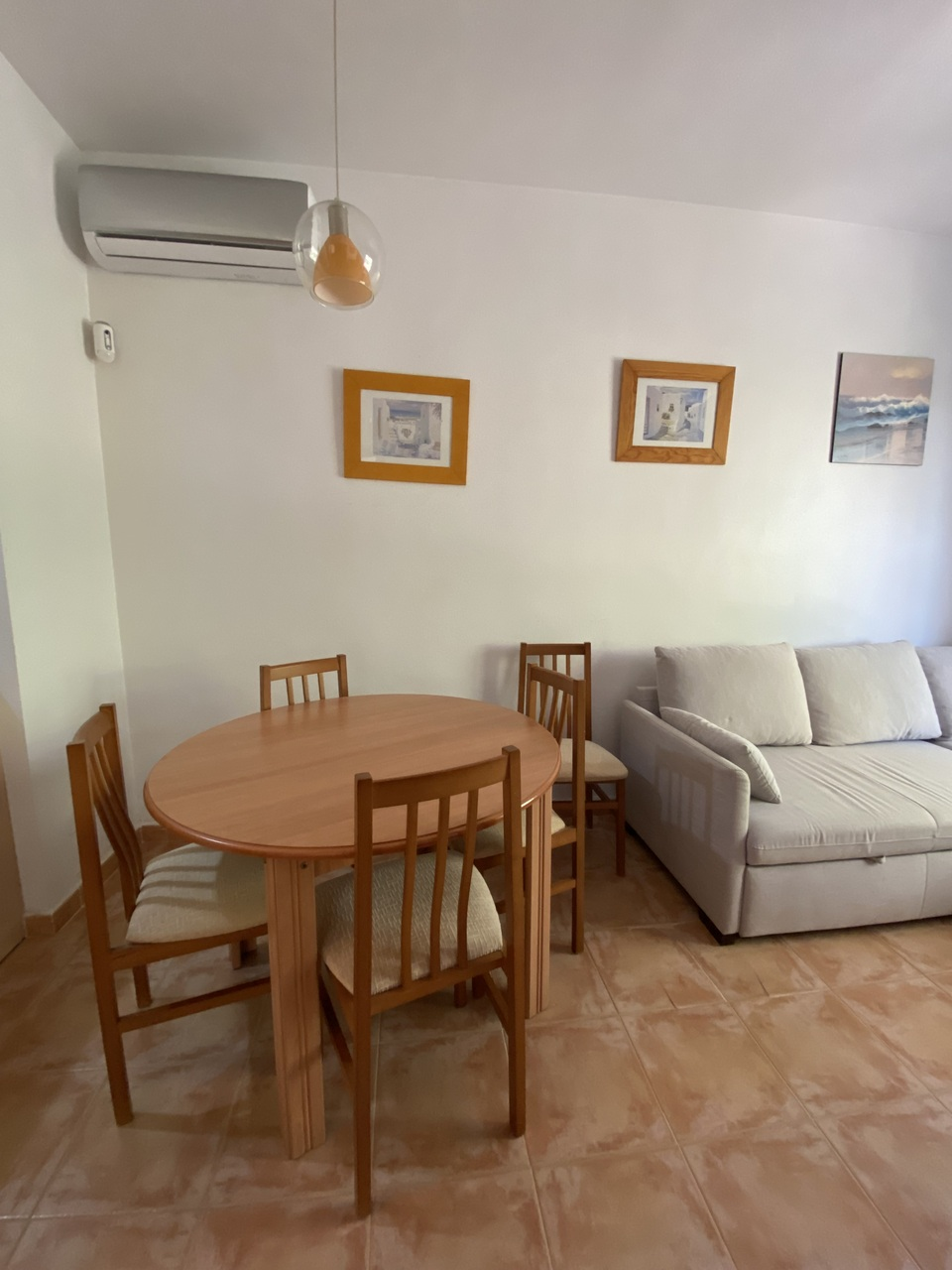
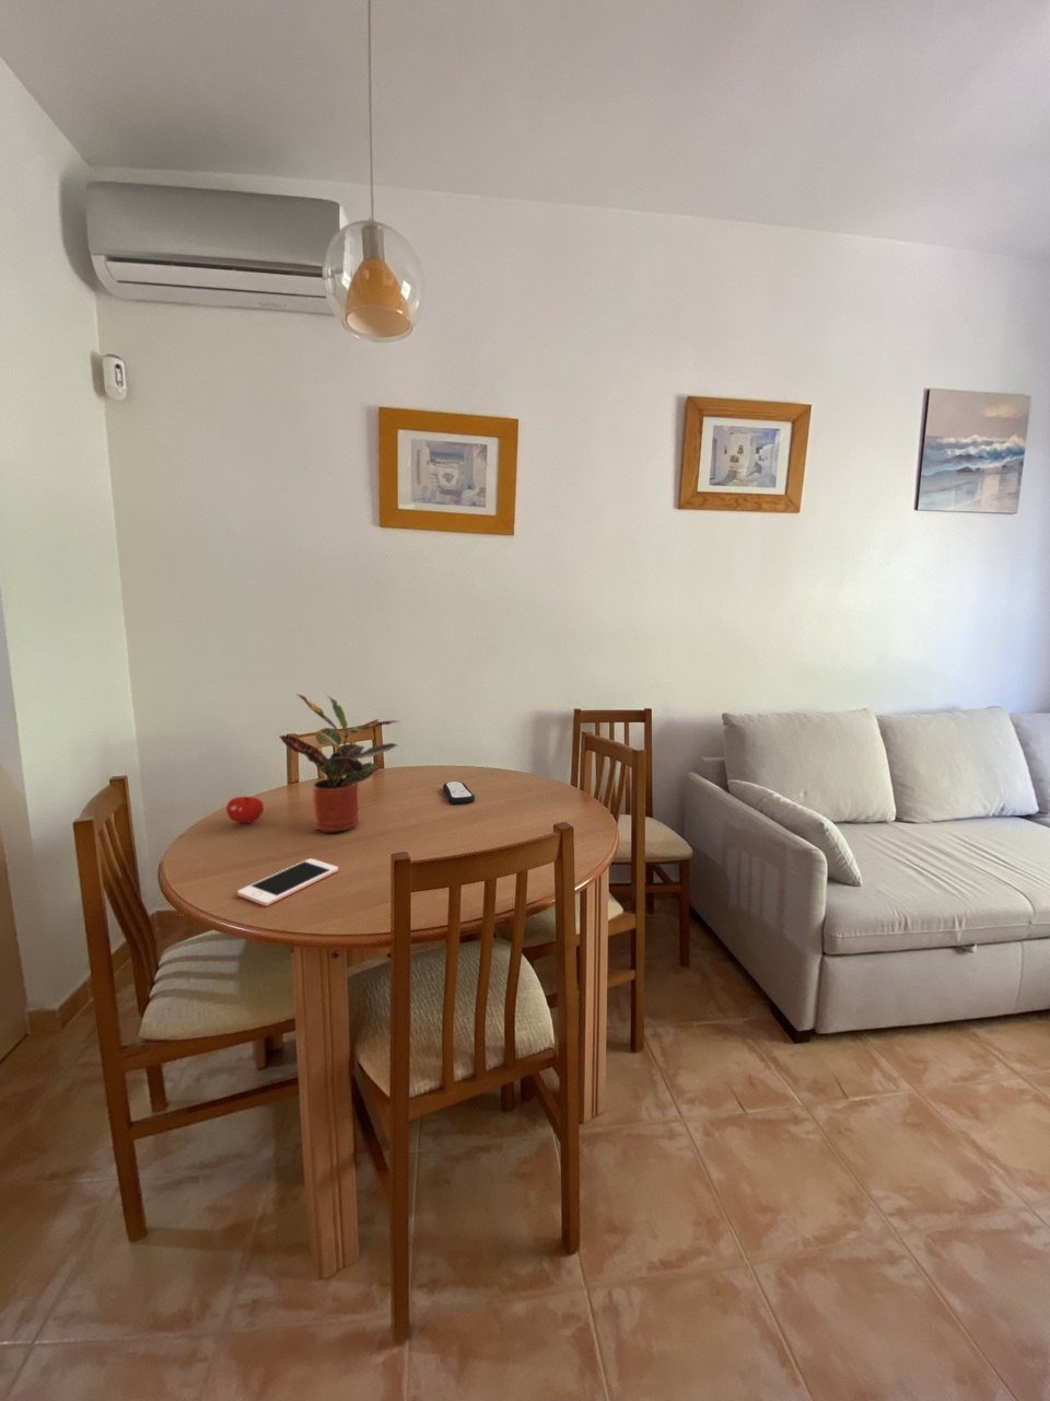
+ fruit [225,795,265,824]
+ remote control [442,780,475,805]
+ potted plant [278,692,400,835]
+ cell phone [236,857,339,908]
